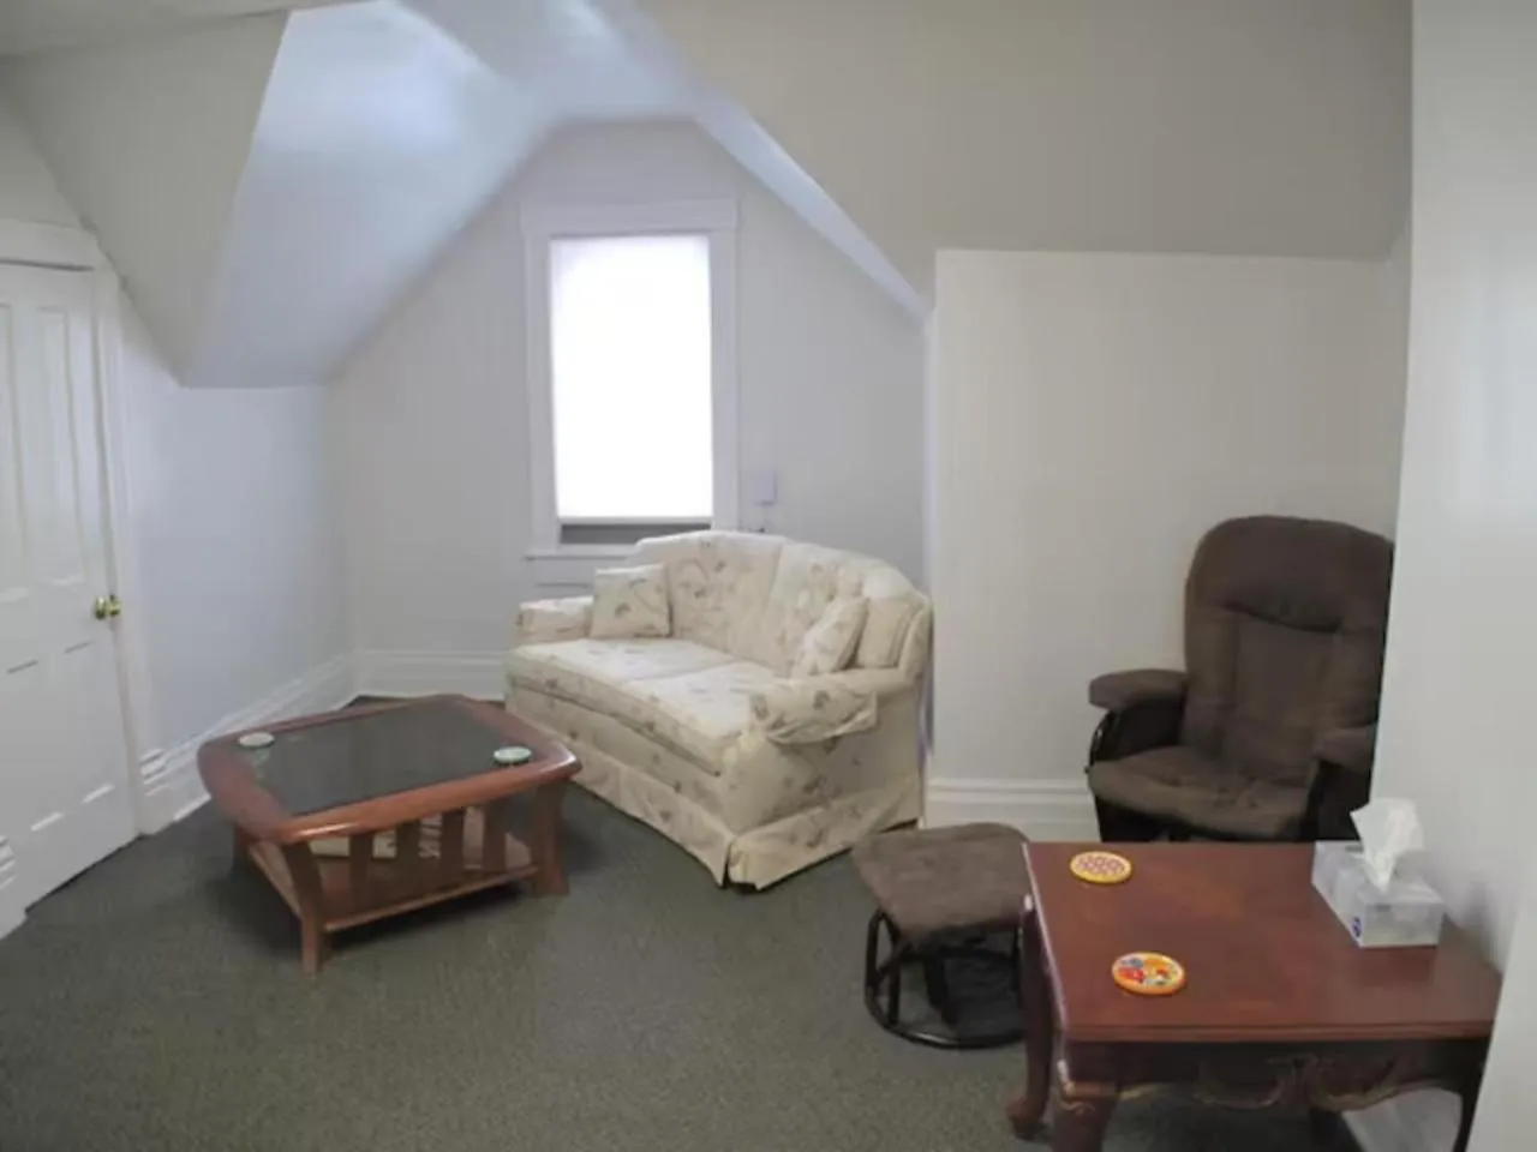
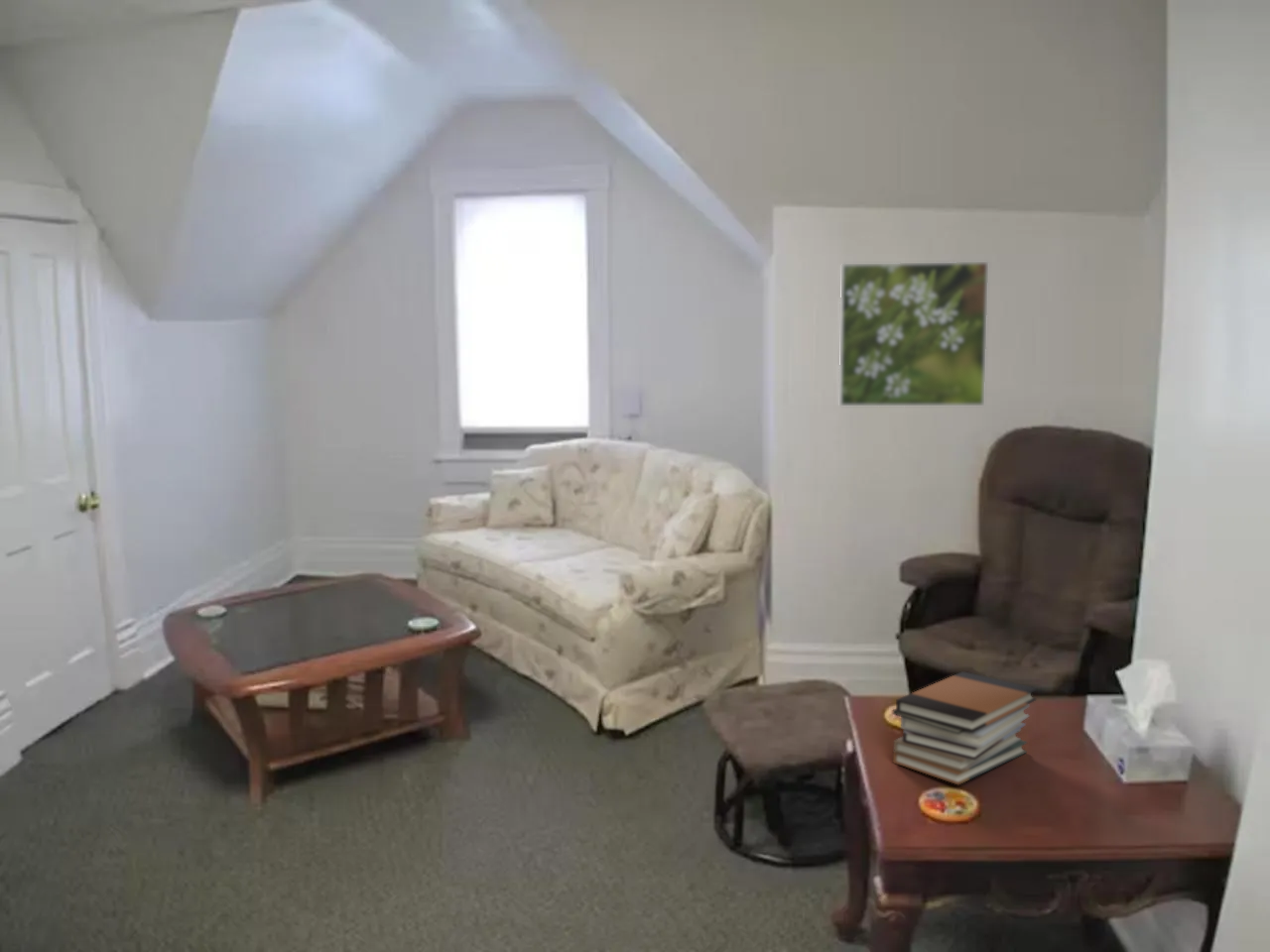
+ book stack [892,670,1038,785]
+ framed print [838,261,989,407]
